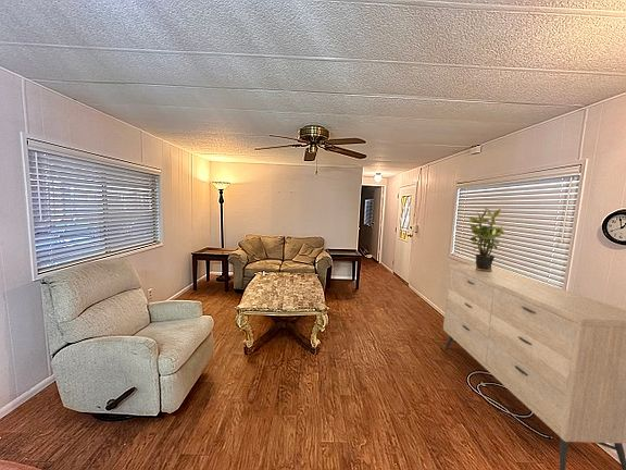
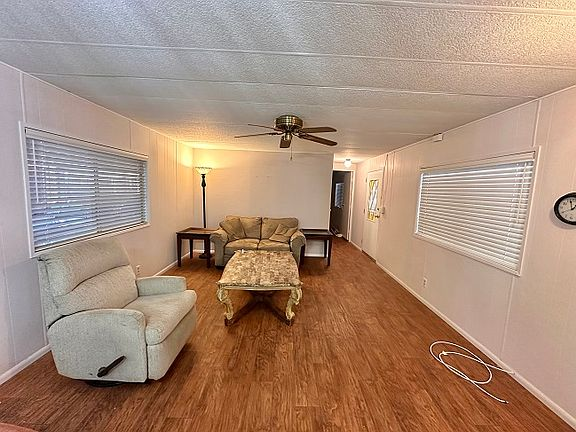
- dresser [442,263,626,470]
- potted plant [467,207,505,272]
